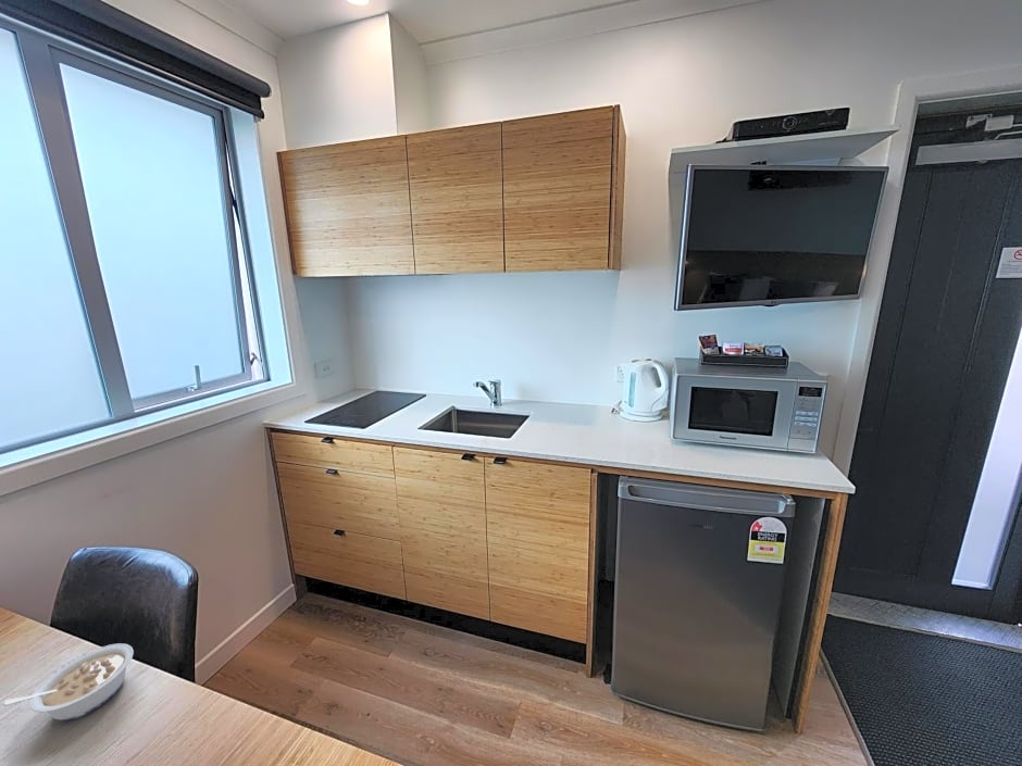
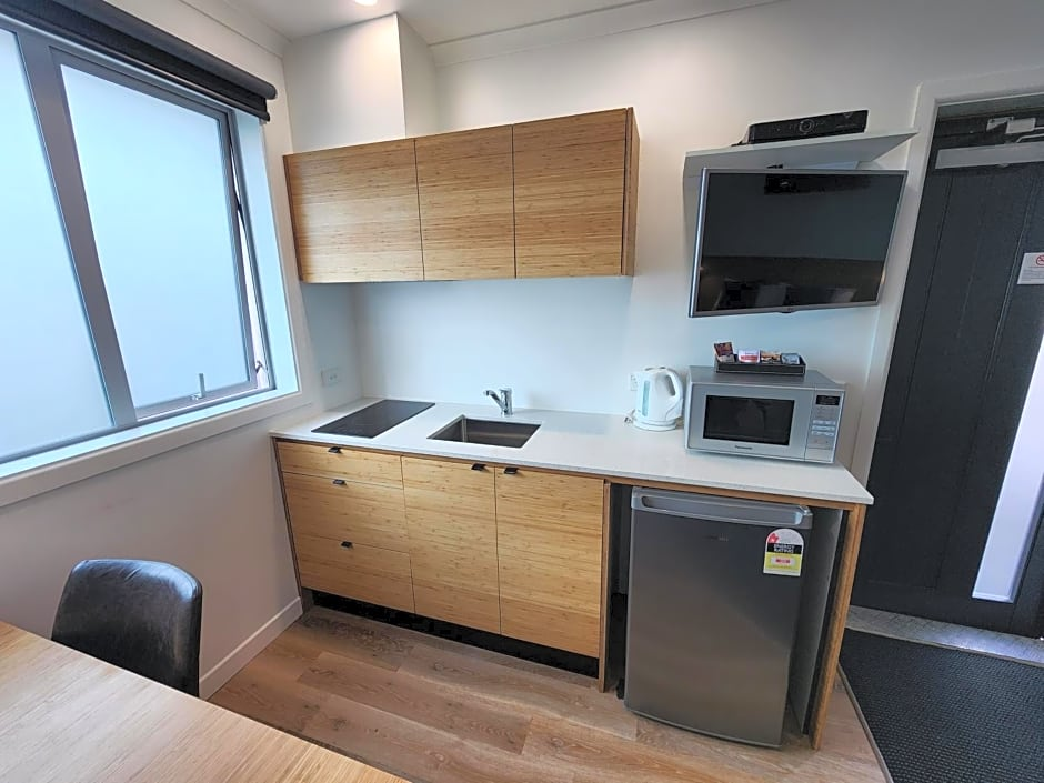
- legume [3,642,135,721]
